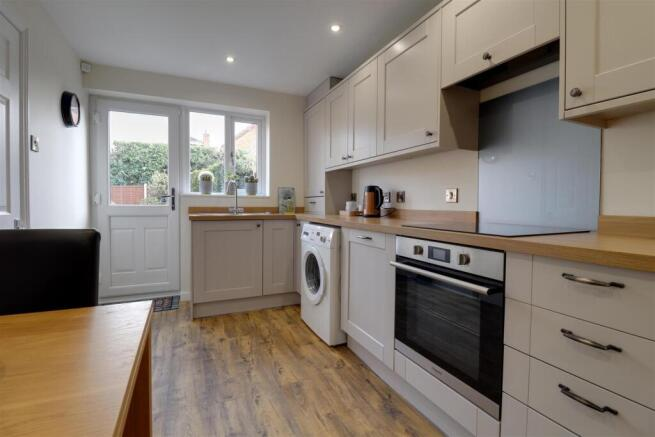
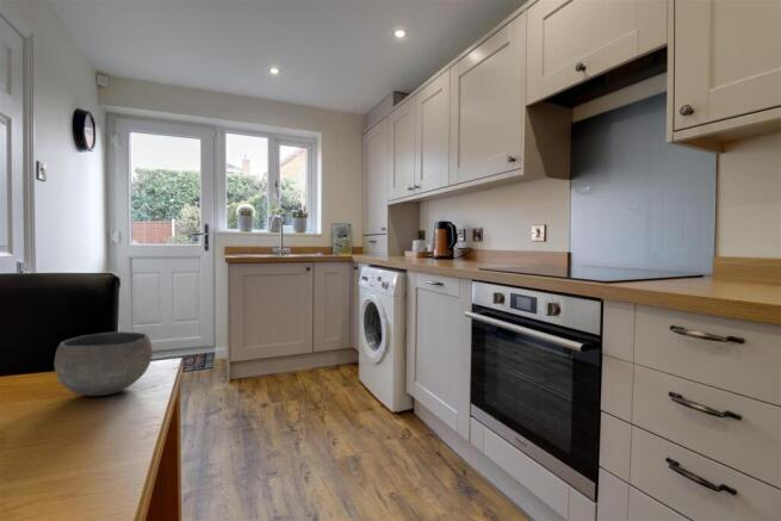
+ bowl [54,330,154,397]
